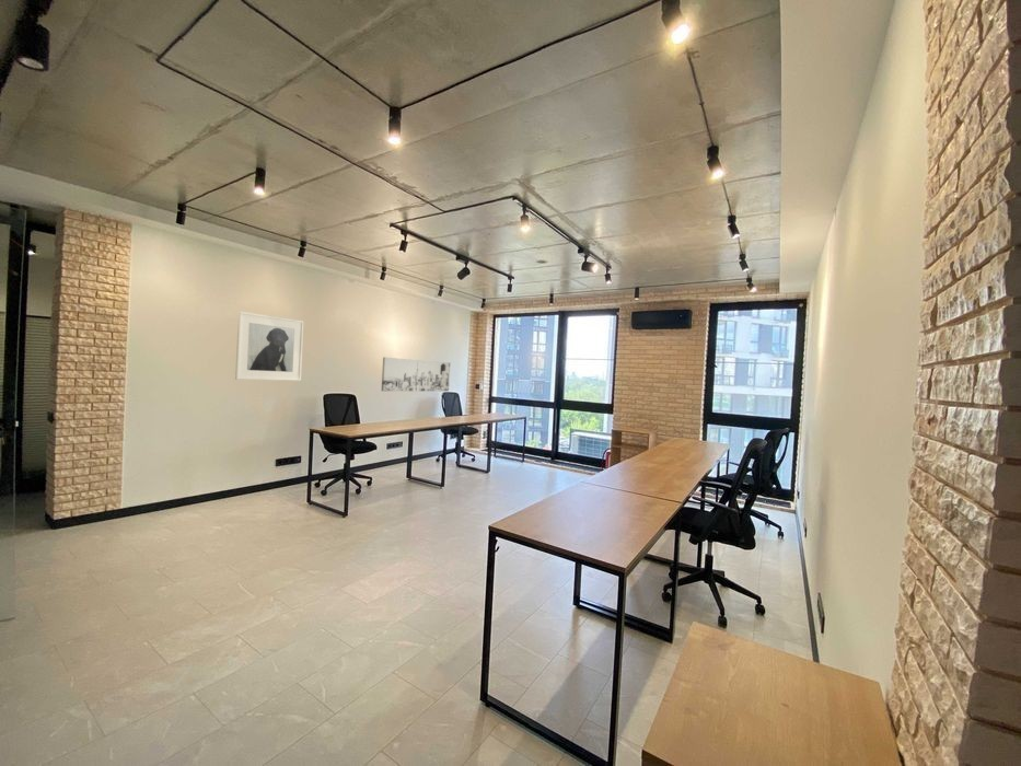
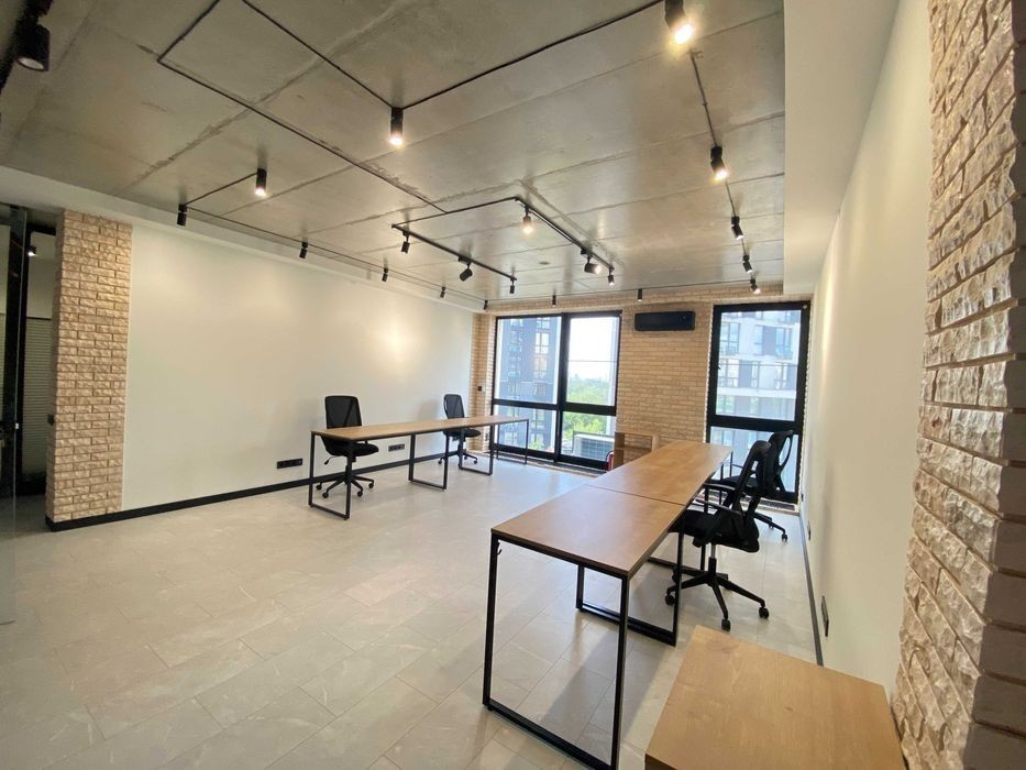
- wall art [381,356,451,392]
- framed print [234,311,304,382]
